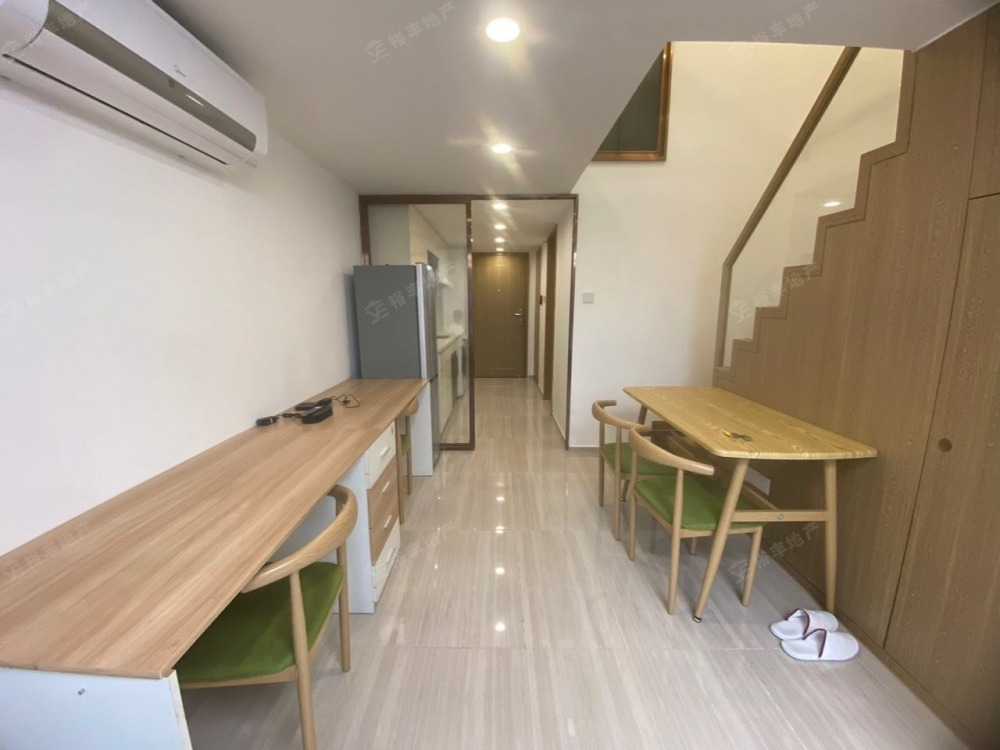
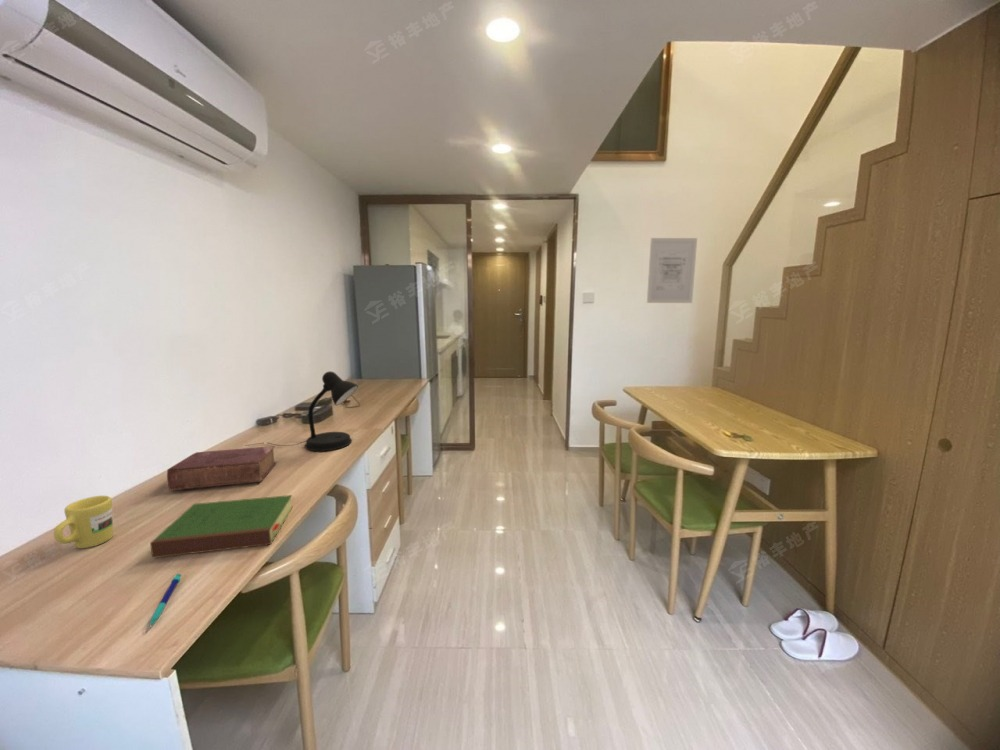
+ book [166,445,278,492]
+ desk lamp [244,370,359,452]
+ hardcover book [149,494,293,559]
+ mug [53,495,114,549]
+ pen [148,573,182,628]
+ wall art [646,237,698,304]
